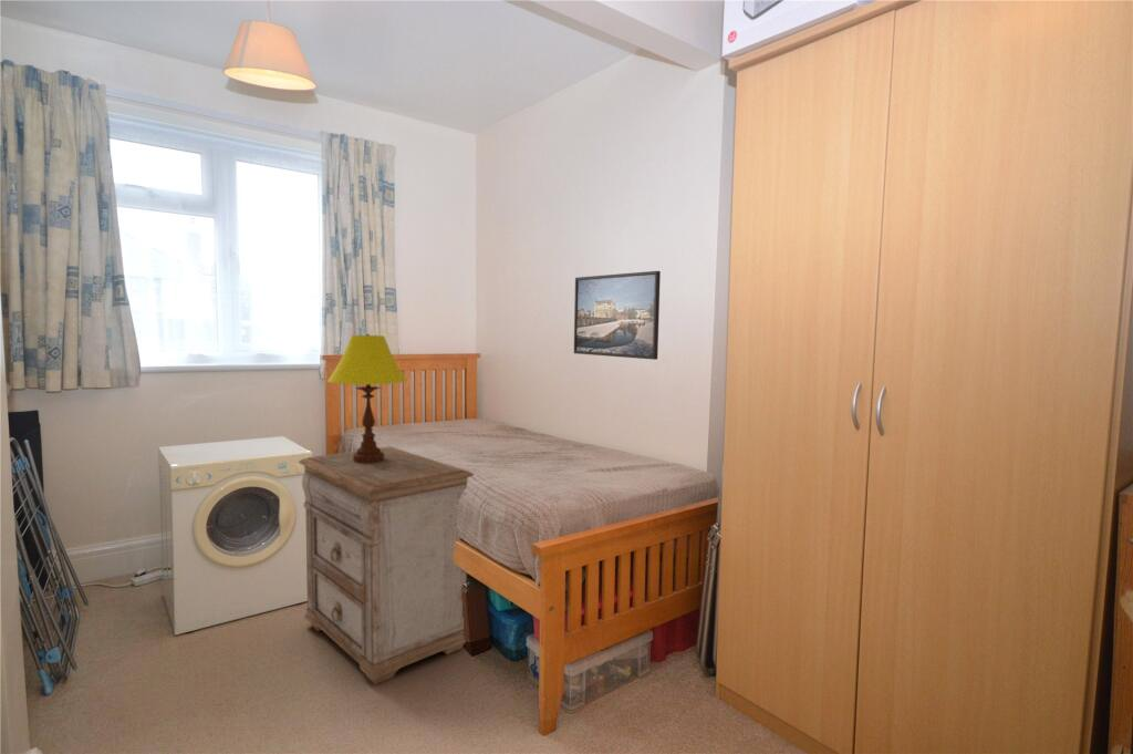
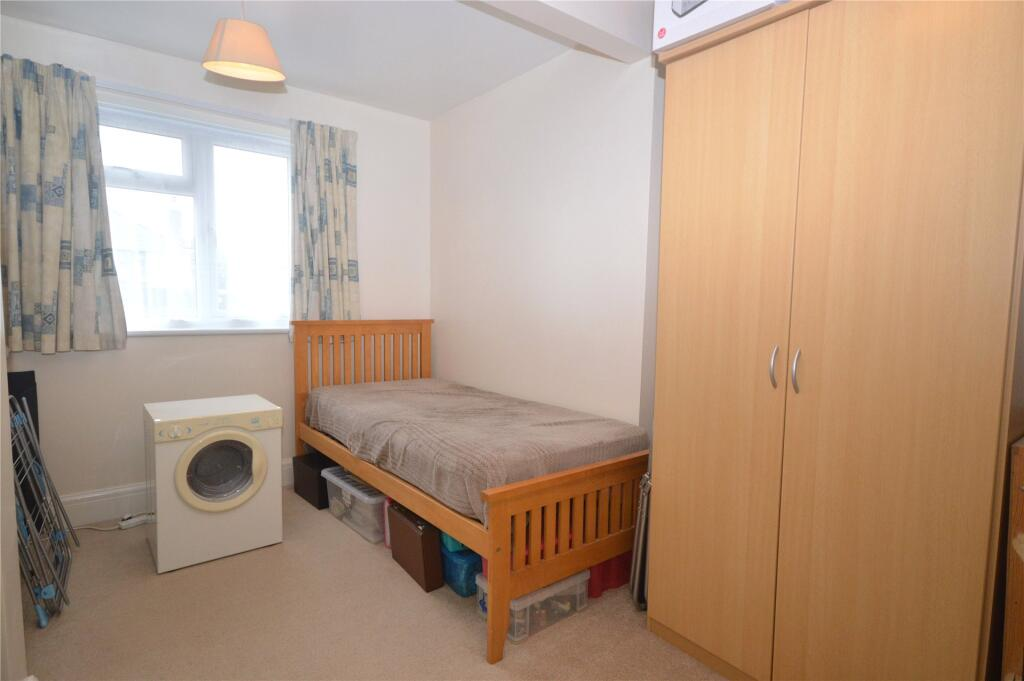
- nightstand [298,445,475,685]
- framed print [573,270,662,361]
- table lamp [326,333,408,464]
